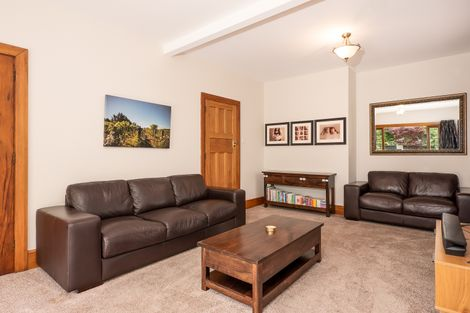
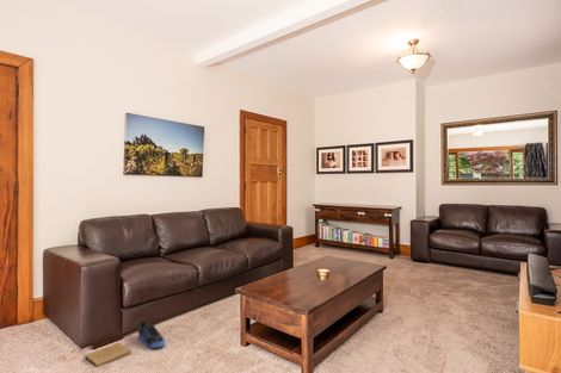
+ sneaker [137,319,166,349]
+ box [84,342,132,368]
